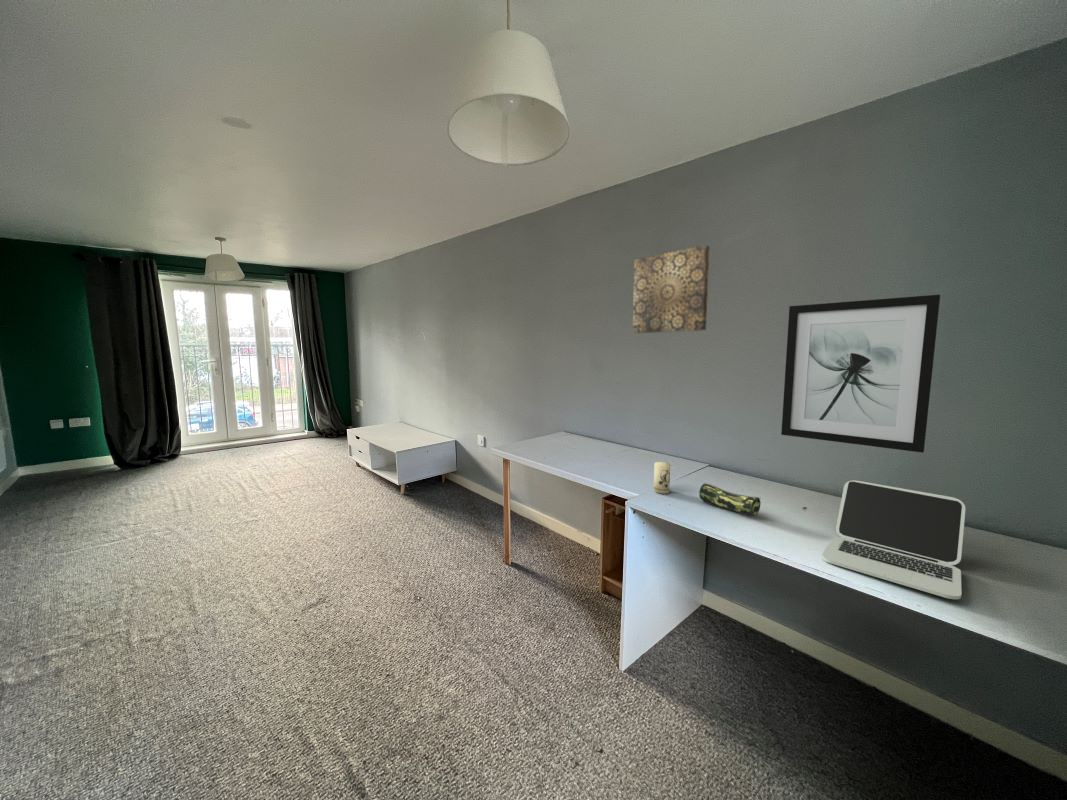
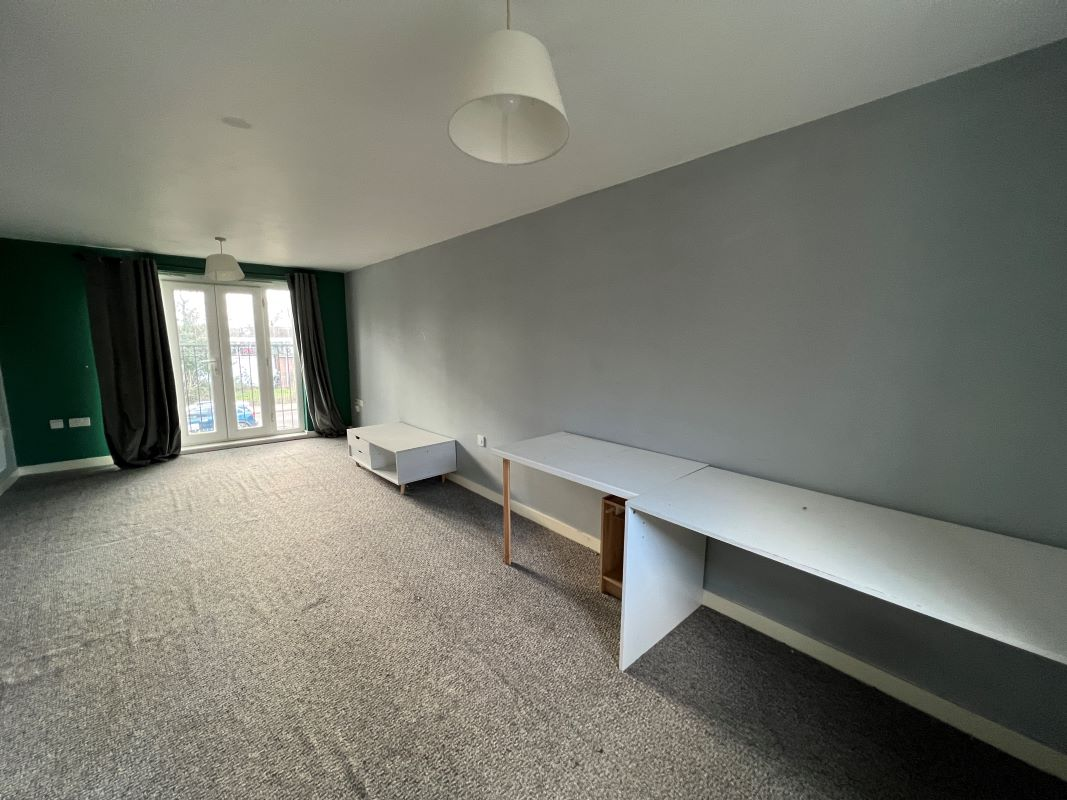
- pencil case [698,482,762,517]
- wall art [780,294,941,454]
- wall art [632,244,711,334]
- candle [653,461,671,495]
- laptop [821,479,966,600]
